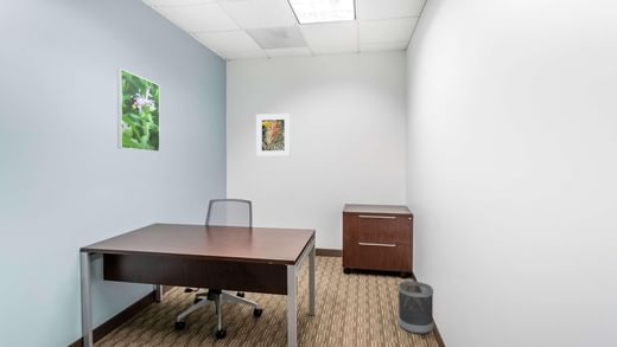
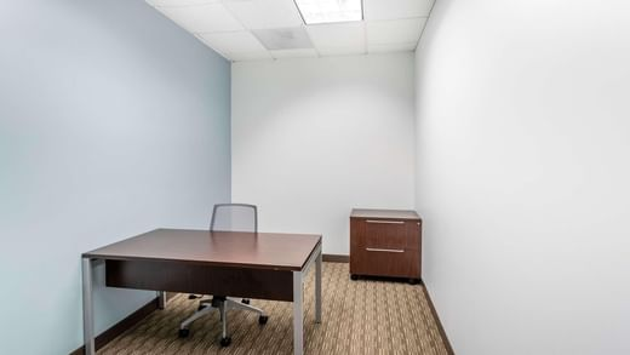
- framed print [116,68,161,153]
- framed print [255,113,292,158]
- wastebasket [397,281,434,335]
